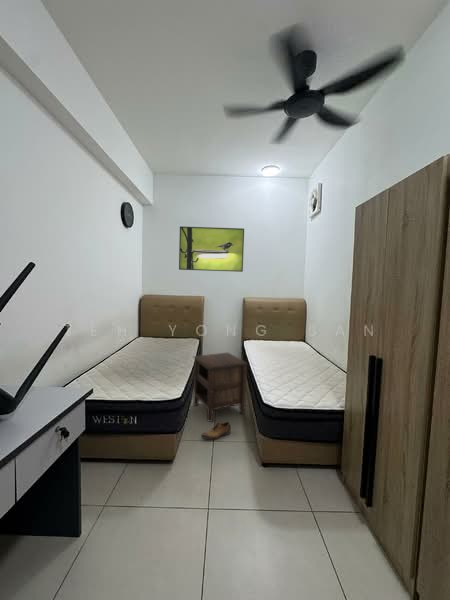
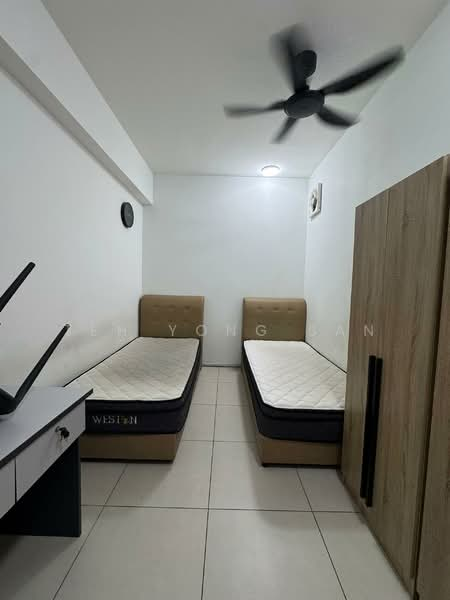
- nightstand [192,351,249,423]
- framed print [178,225,245,273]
- shoe [200,421,232,440]
